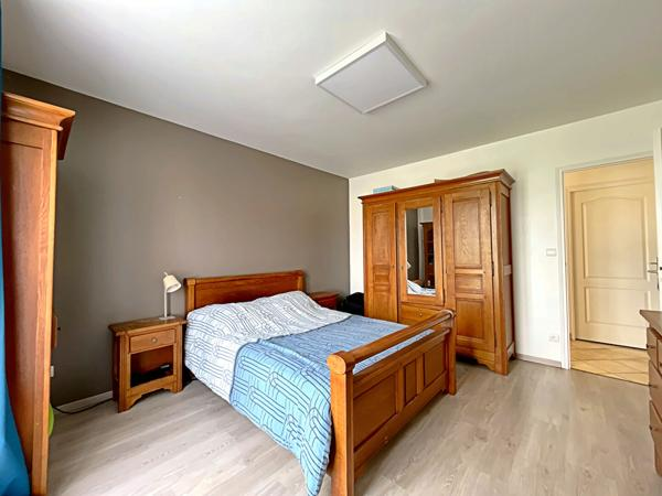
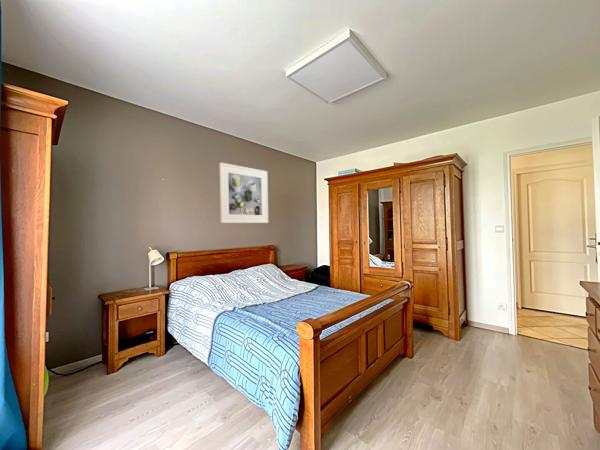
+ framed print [219,162,269,224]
